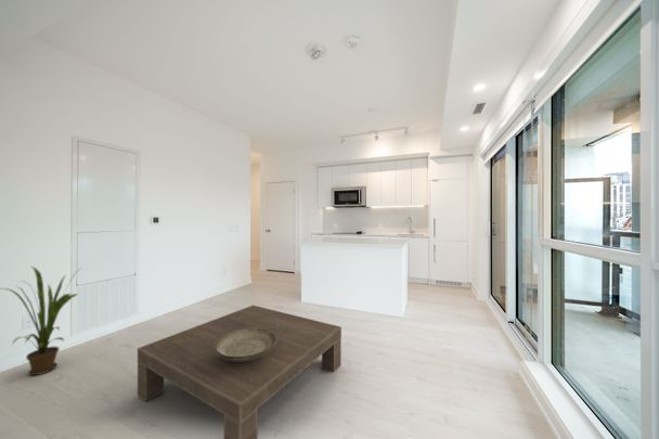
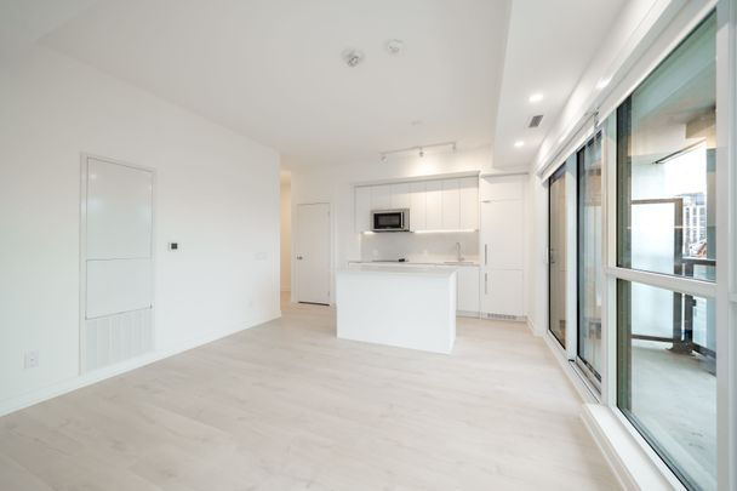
- coffee table [137,305,343,439]
- house plant [0,264,82,376]
- decorative bowl [215,328,276,361]
